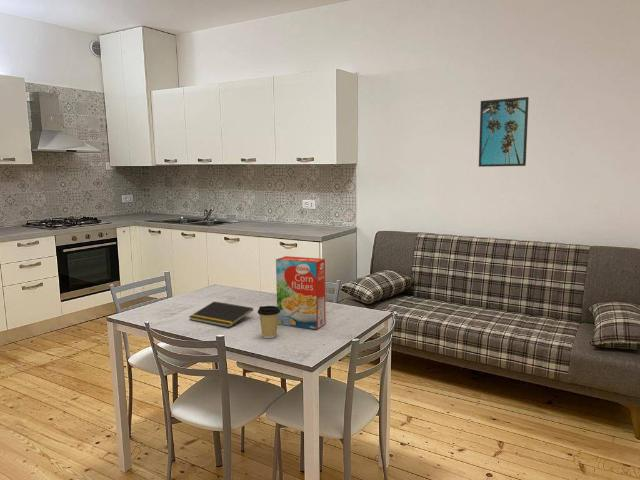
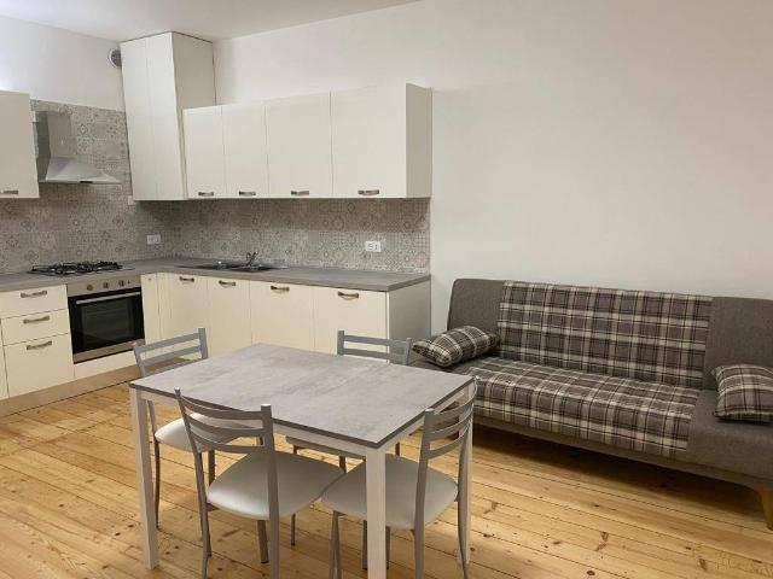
- cereal box [275,255,327,331]
- notepad [188,300,254,328]
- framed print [478,96,530,168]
- coffee cup [257,305,280,339]
